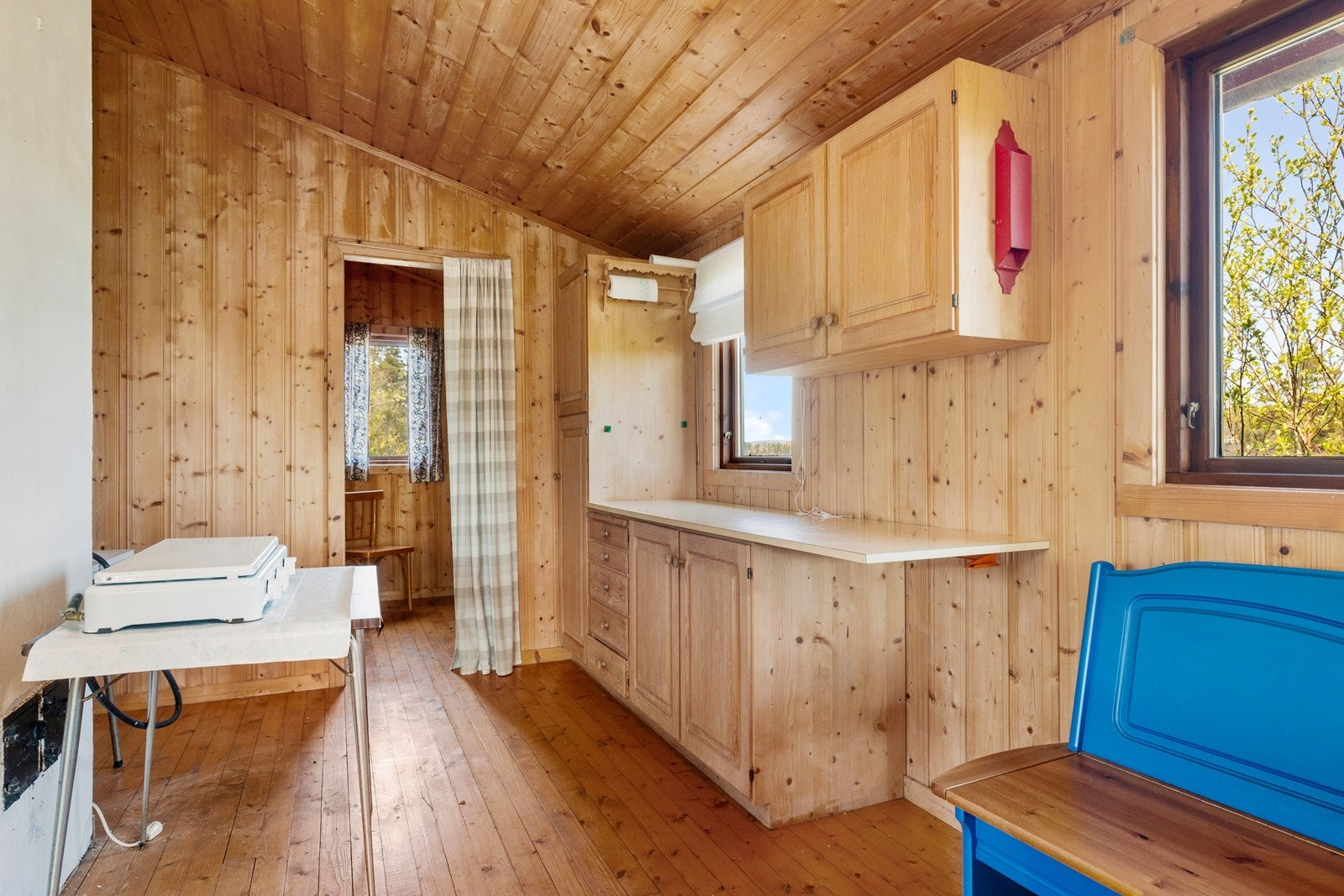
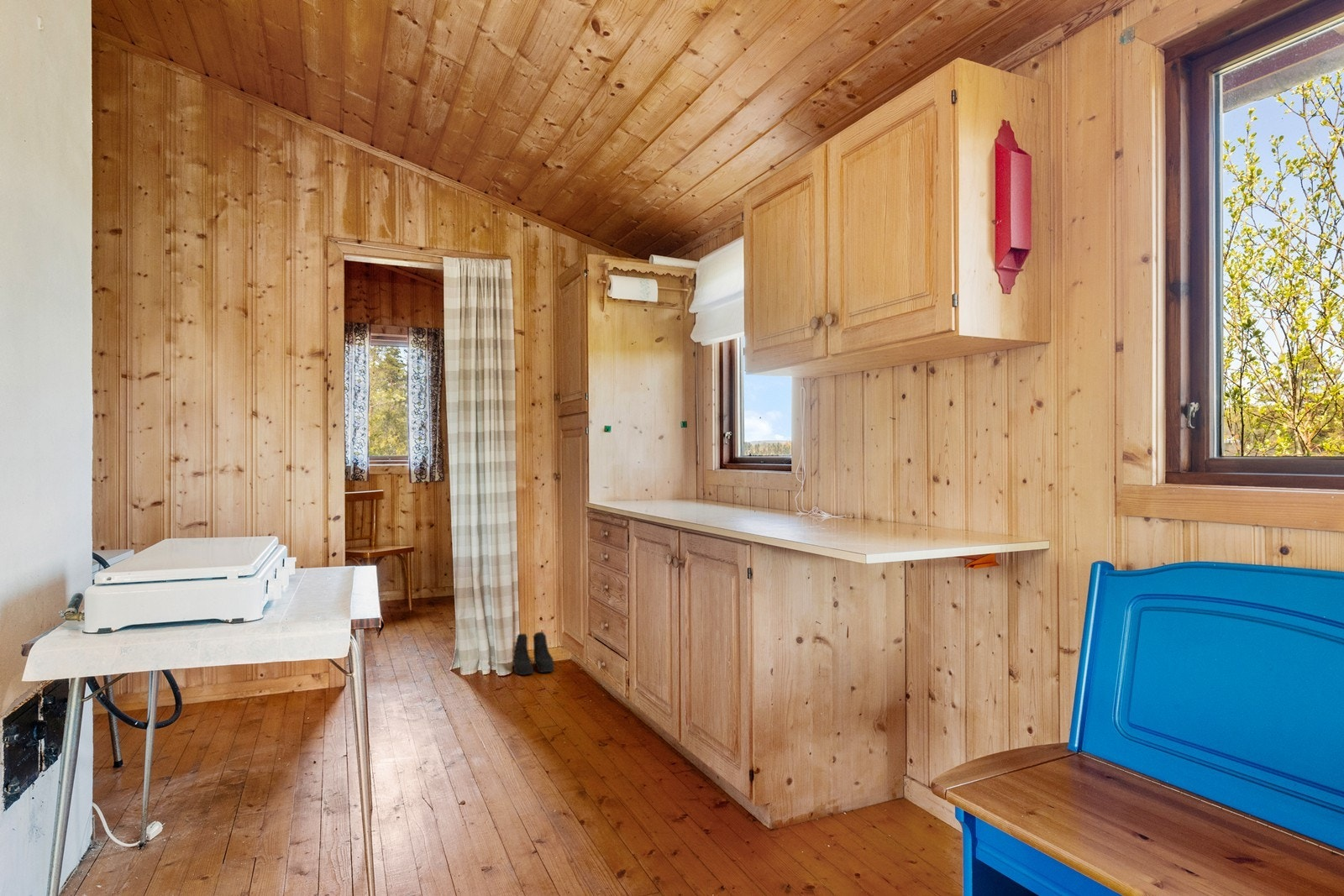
+ boots [512,631,555,676]
